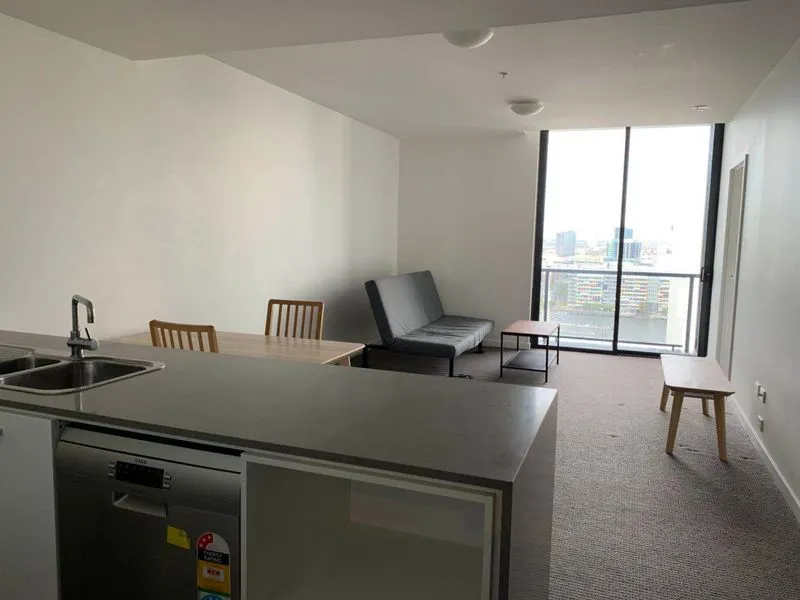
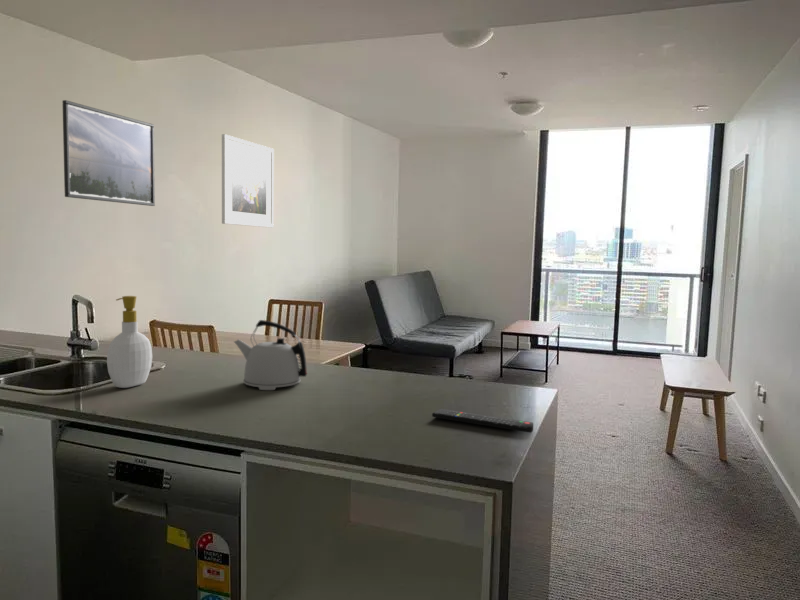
+ kettle [233,319,308,391]
+ remote control [431,408,534,434]
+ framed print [61,99,156,207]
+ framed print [221,133,275,229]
+ soap bottle [106,295,153,389]
